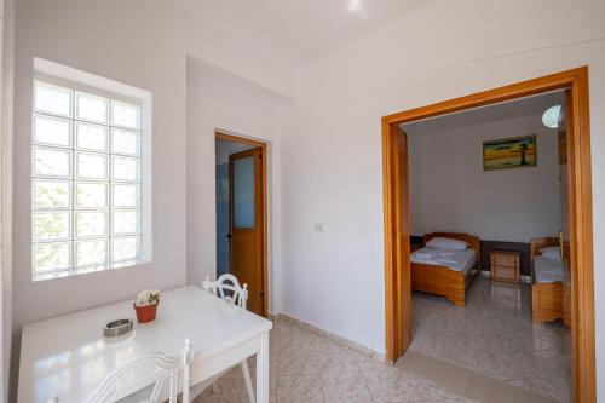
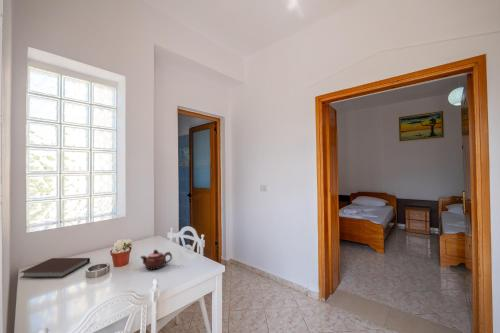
+ teapot [139,249,173,271]
+ notebook [19,257,91,279]
